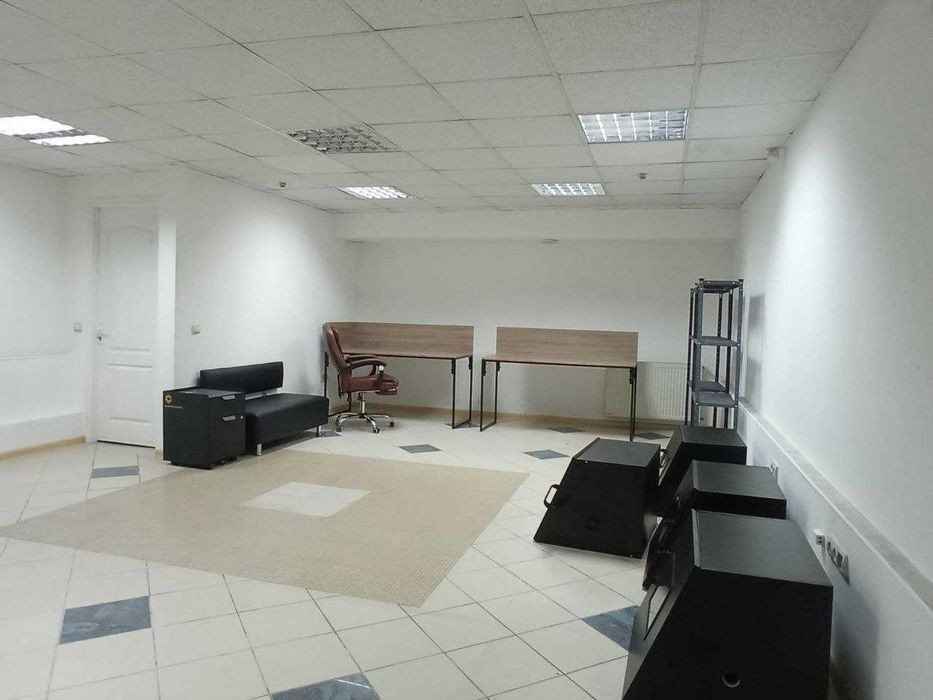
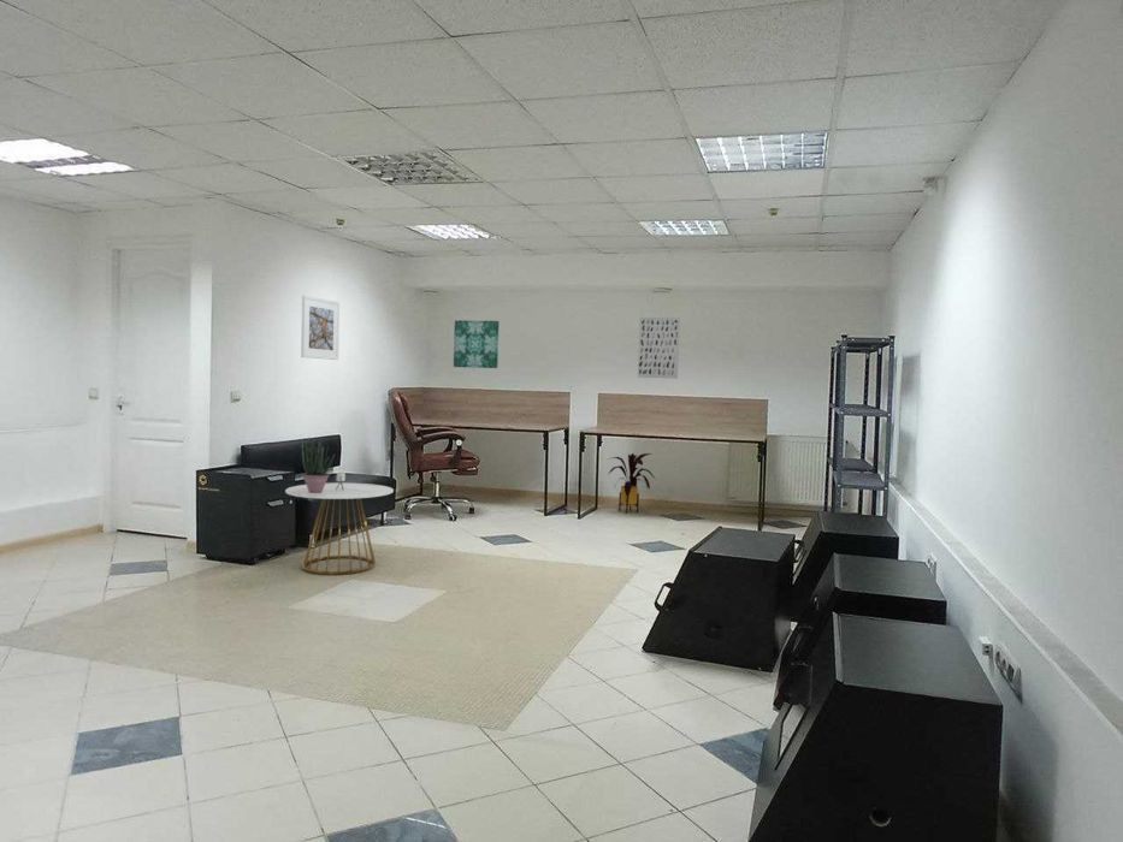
+ house plant [607,452,656,514]
+ potted plant [301,440,337,493]
+ side table [284,472,395,576]
+ wall art [453,319,501,369]
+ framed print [300,295,341,361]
+ wall art [637,316,681,380]
